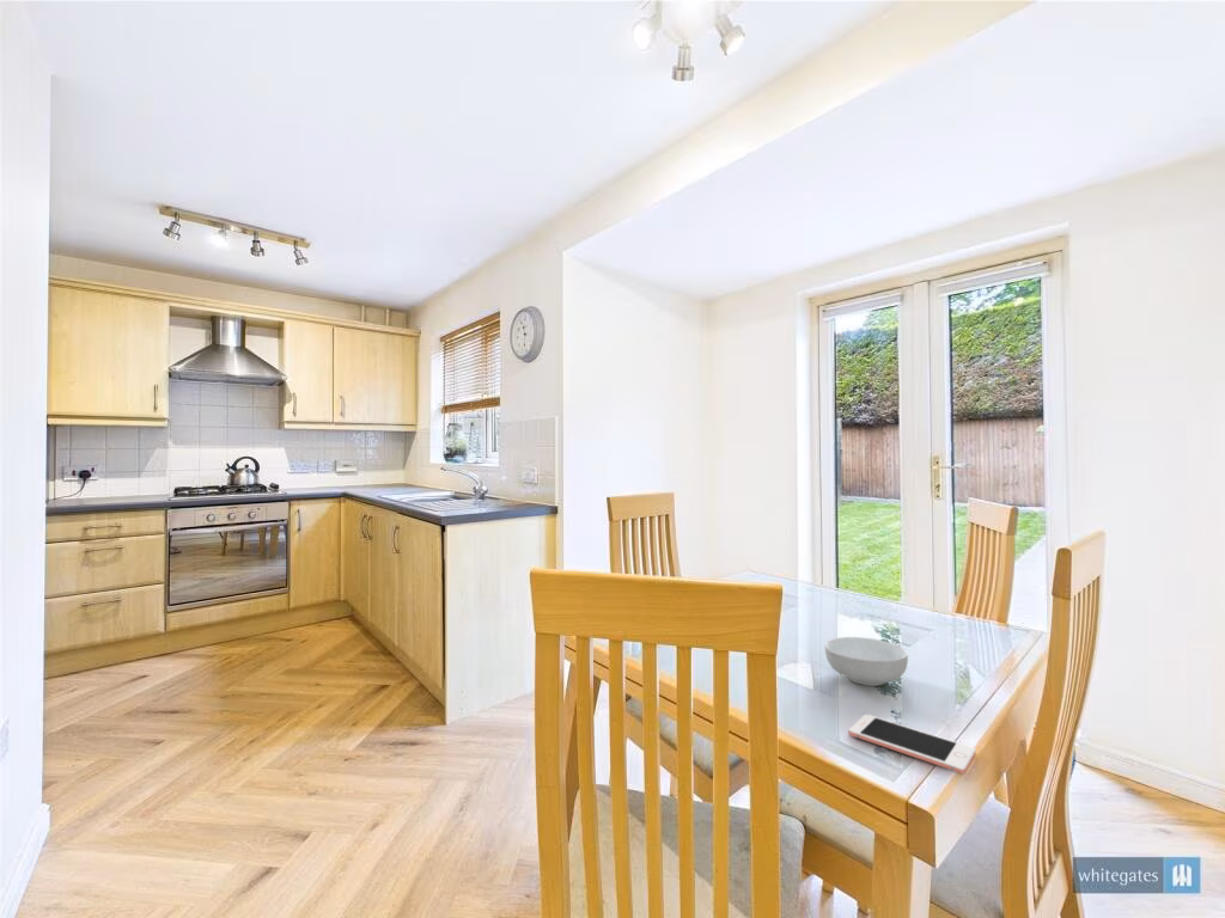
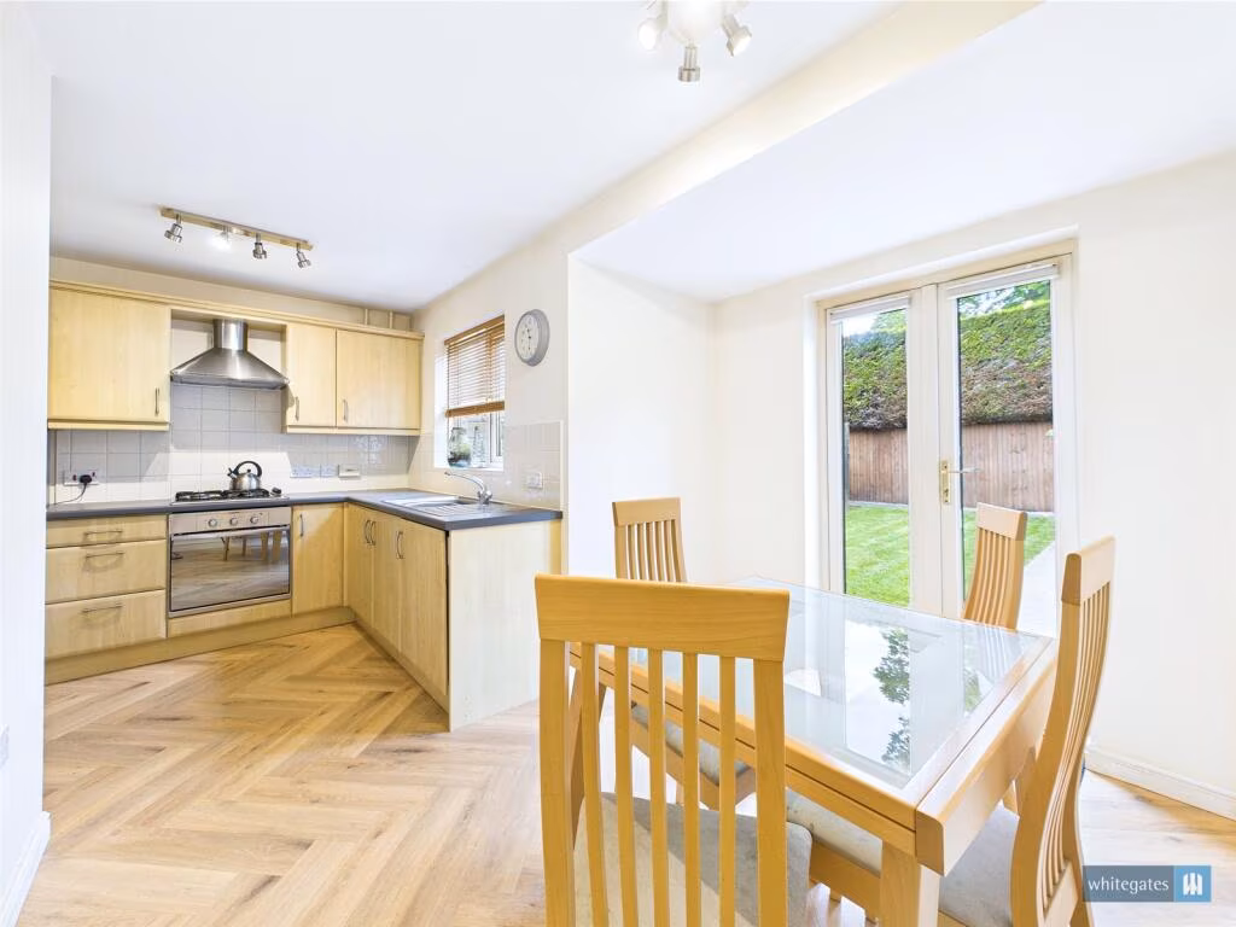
- cereal bowl [824,636,909,687]
- cell phone [847,714,976,775]
